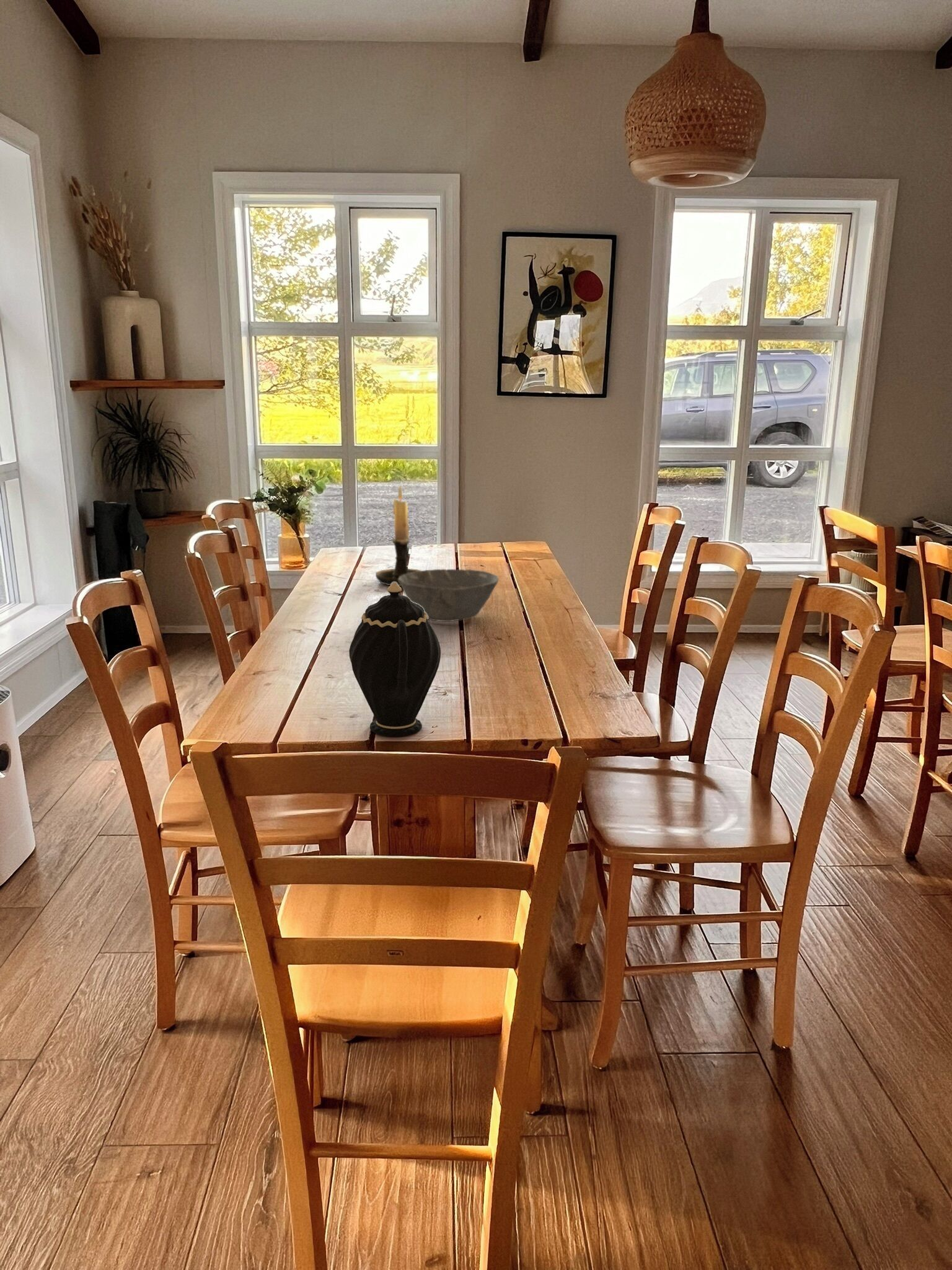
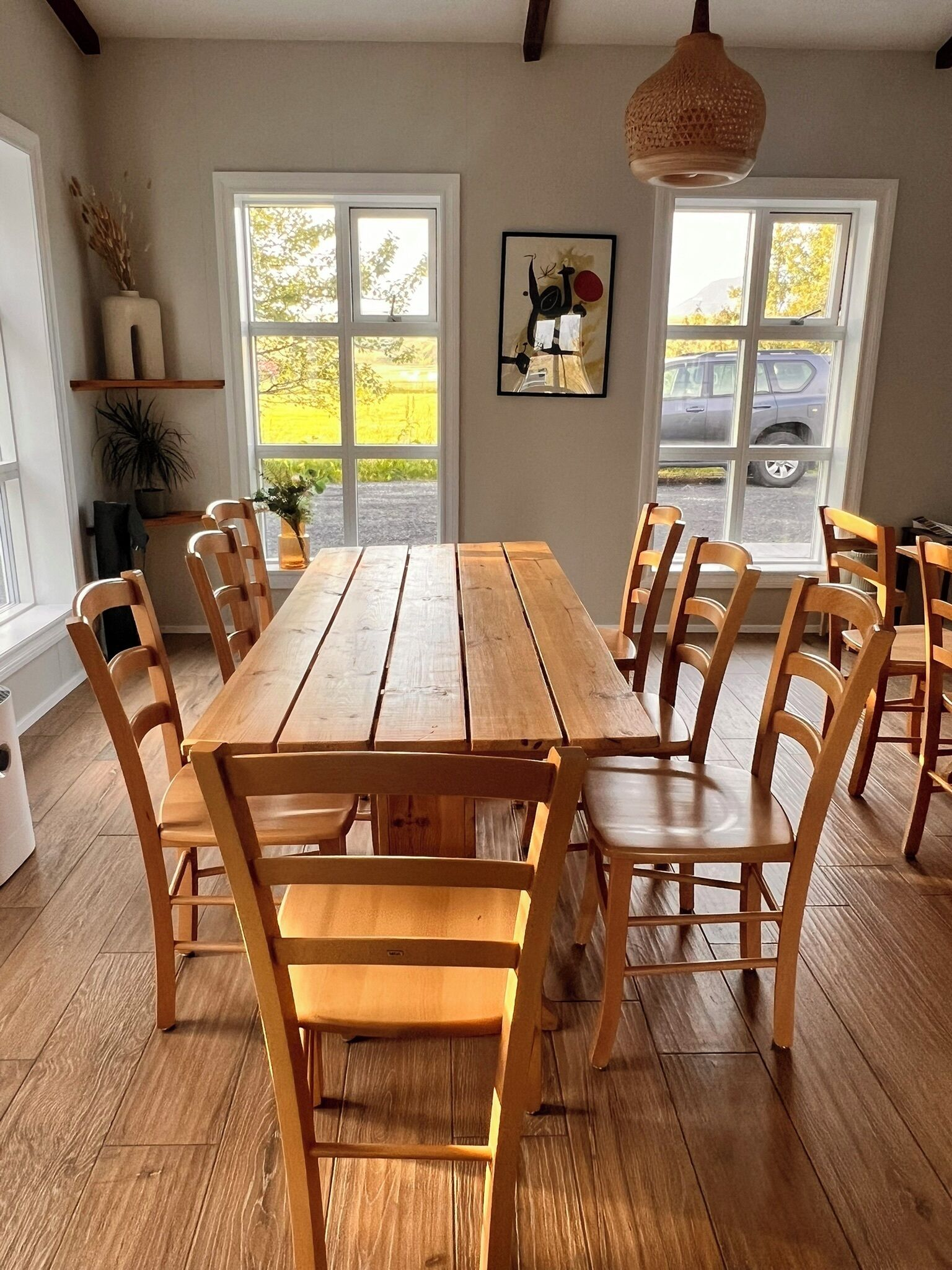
- candle holder [375,484,422,587]
- bowl [399,569,500,622]
- teapot [348,582,441,737]
